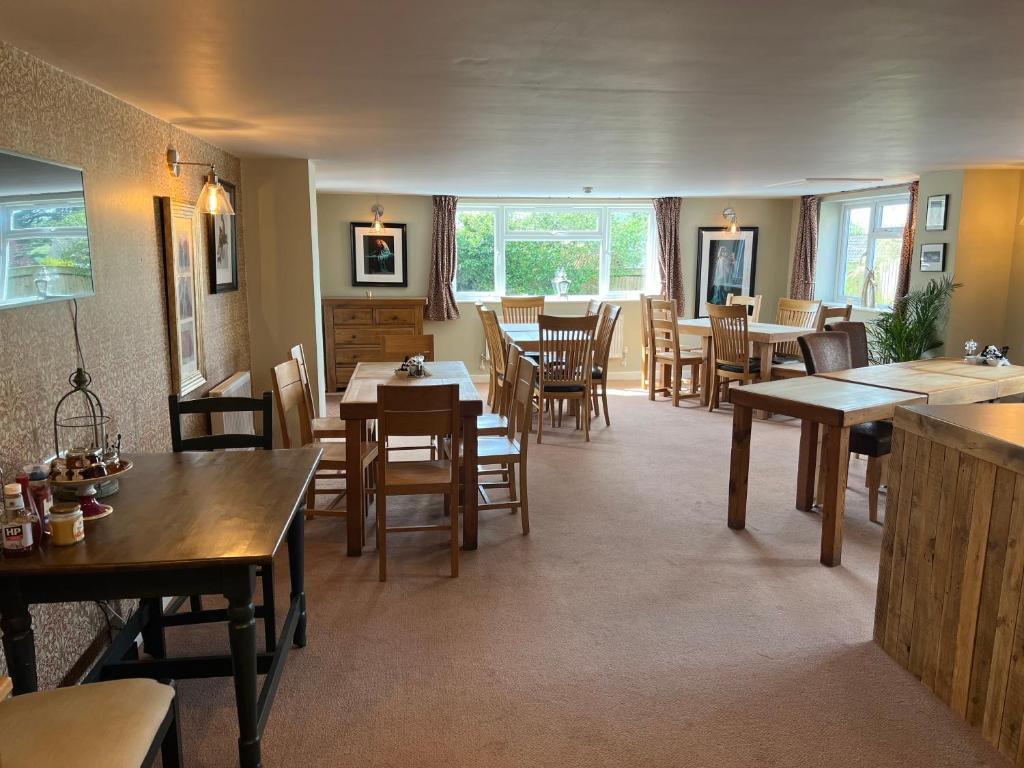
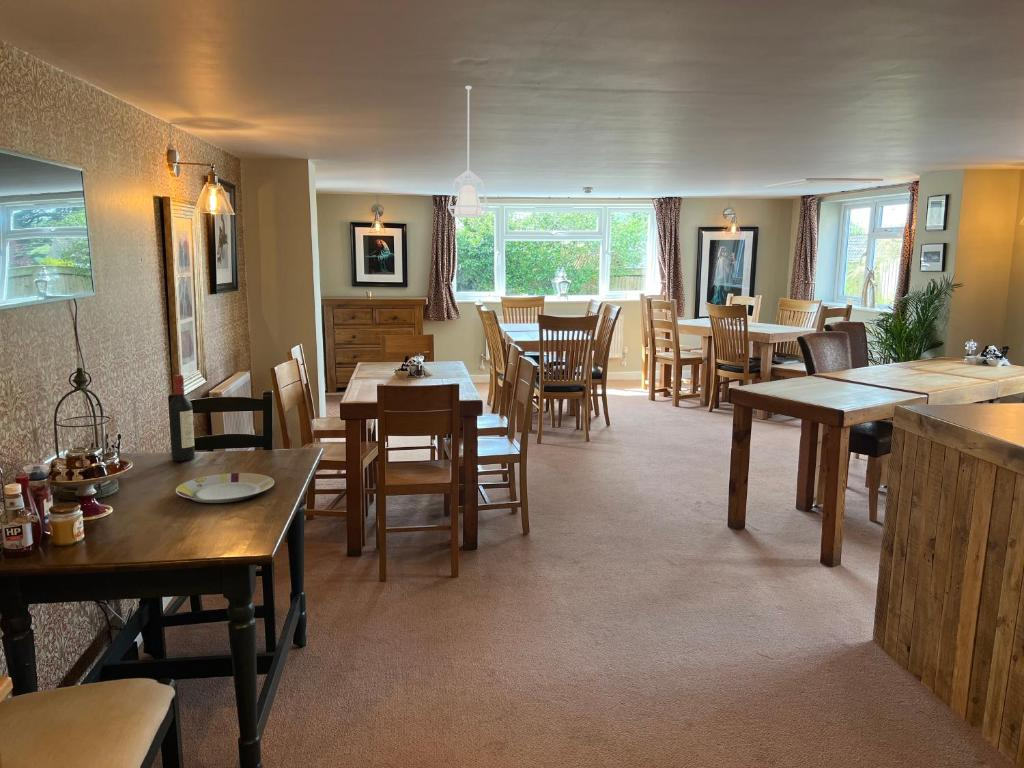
+ wine bottle [168,374,196,462]
+ plate [175,472,275,504]
+ pendant lamp [447,85,490,219]
